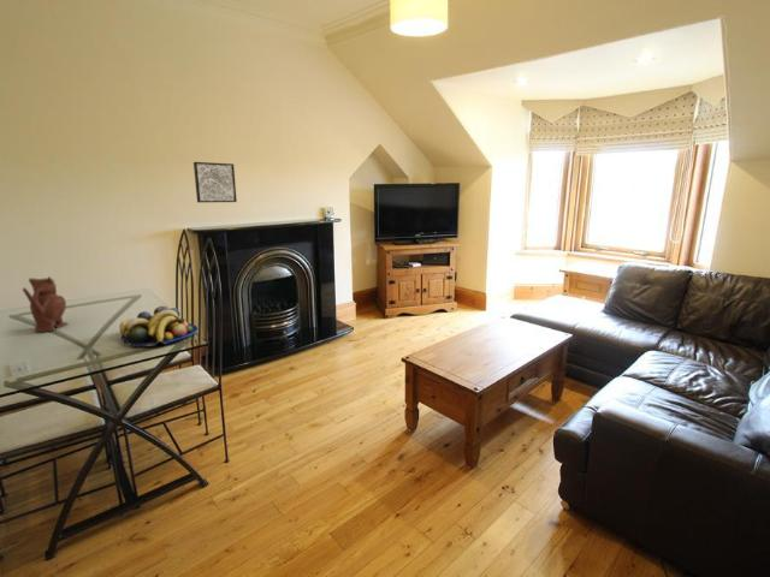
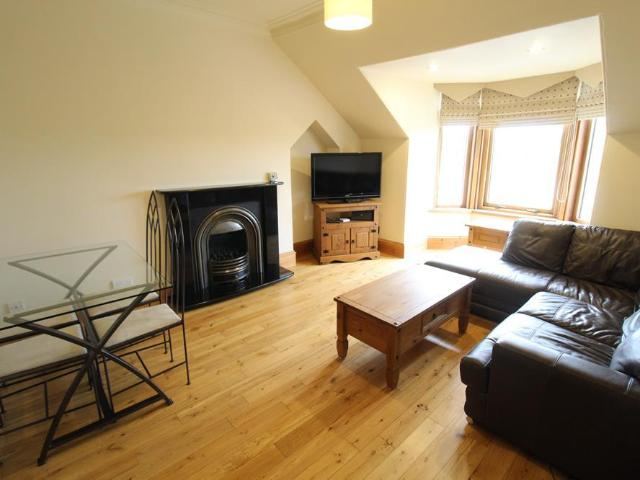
- wall art [192,161,238,203]
- teapot [22,275,70,333]
- fruit bowl [118,305,200,347]
